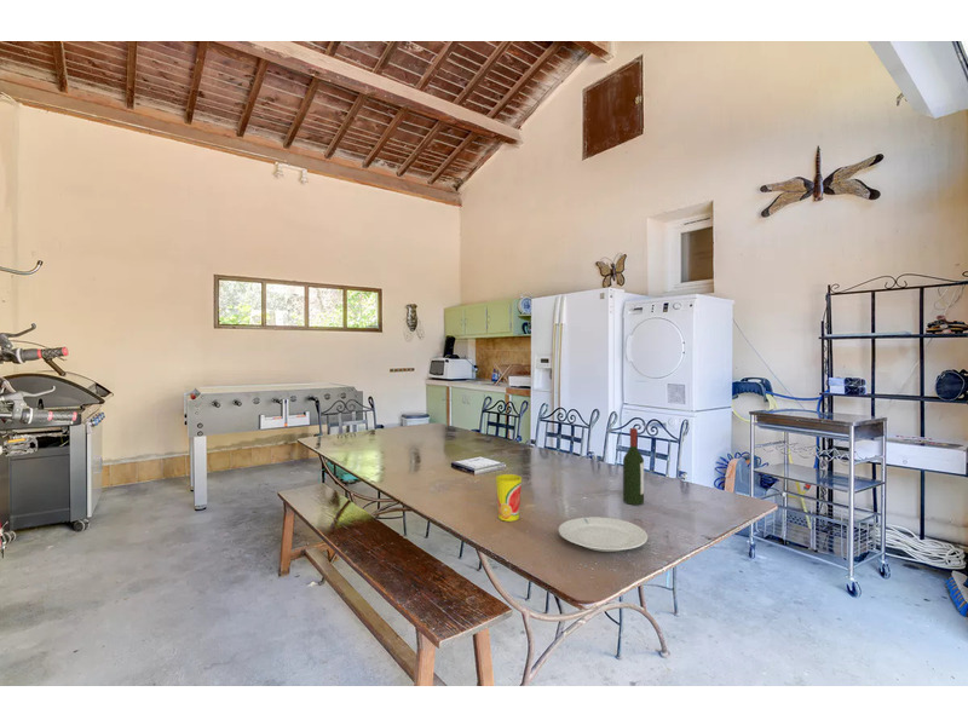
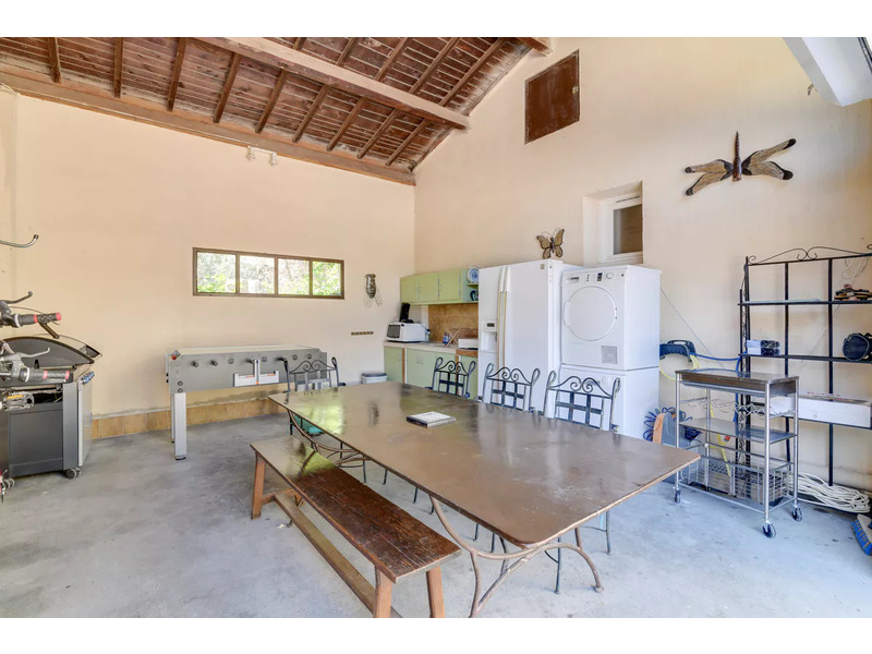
- chinaware [558,515,649,553]
- wine bottle [622,427,645,506]
- cup [495,473,523,523]
